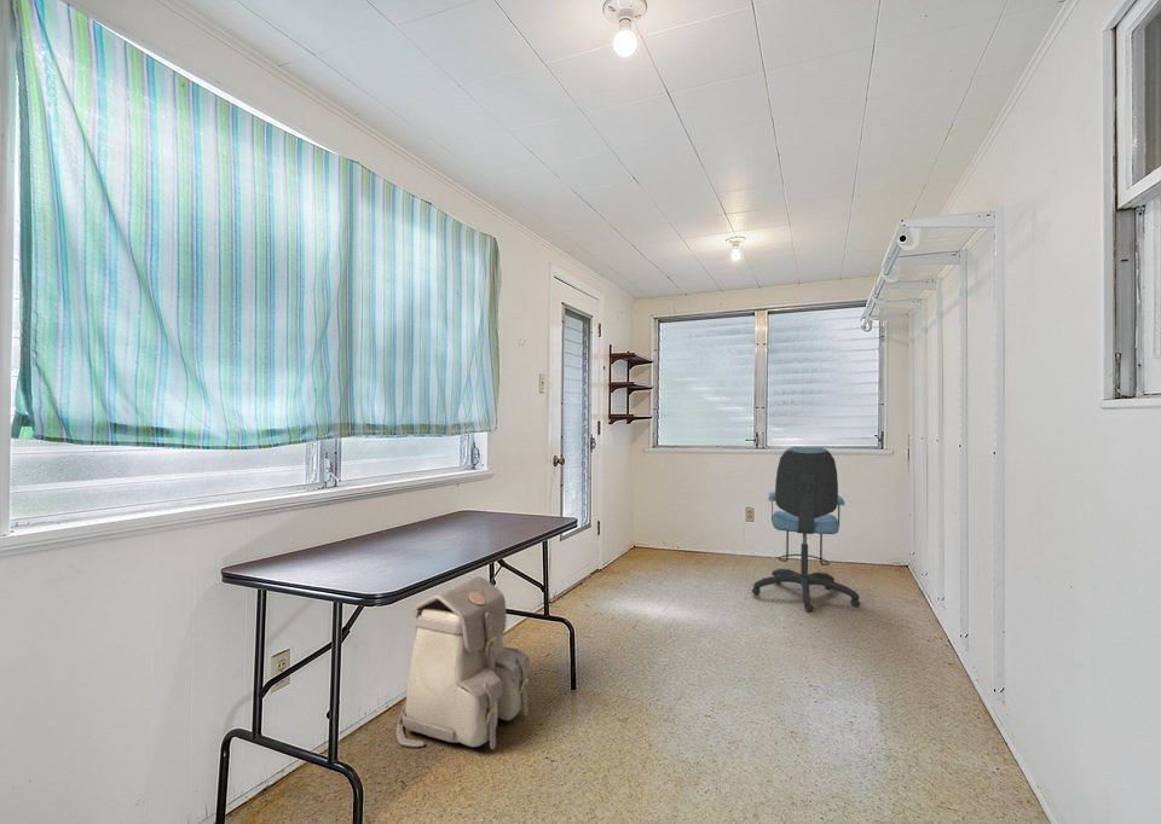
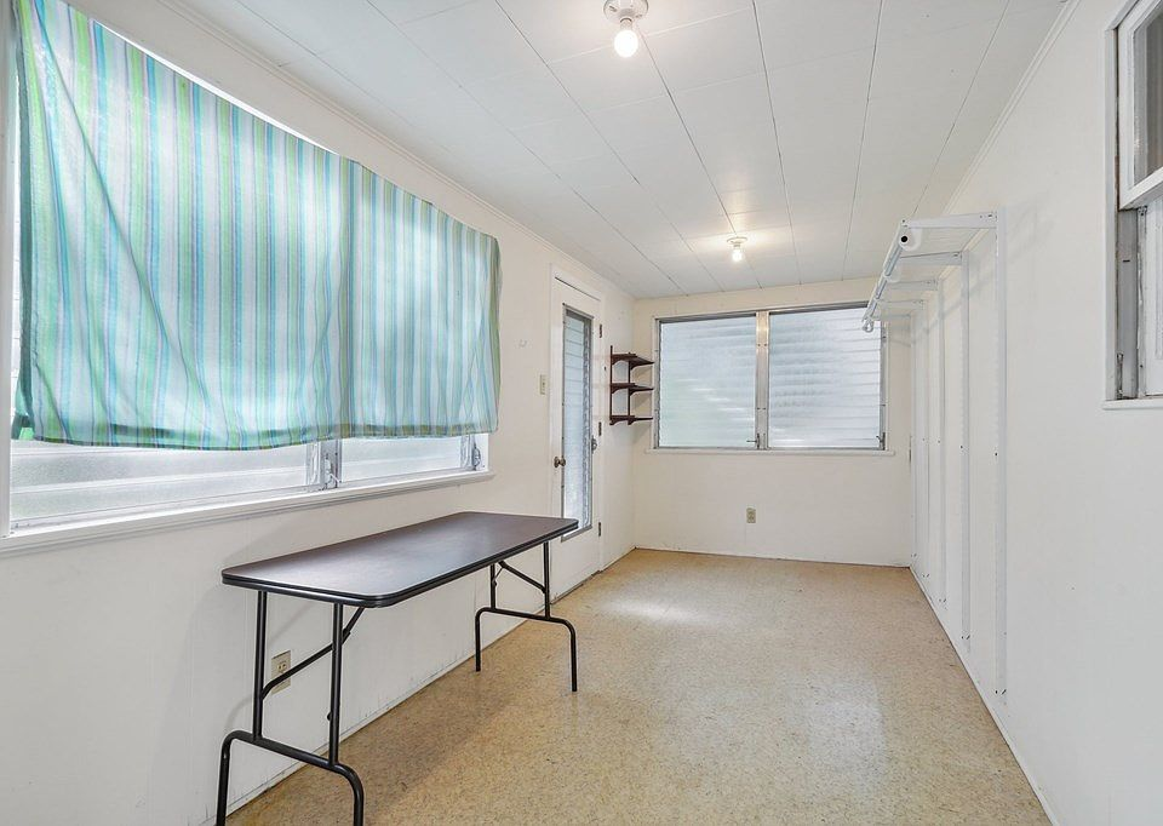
- backpack [395,576,531,750]
- office chair [751,446,861,613]
